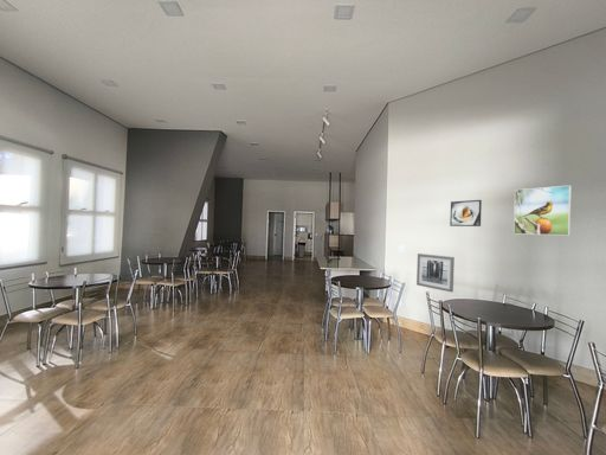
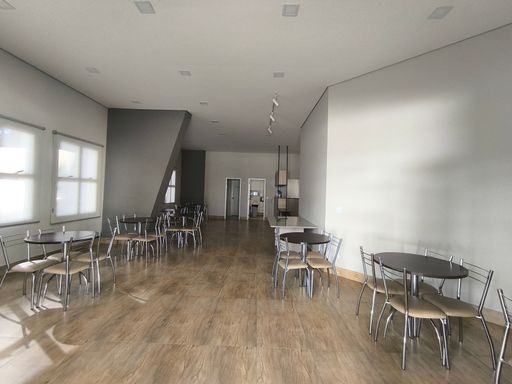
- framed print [512,185,573,237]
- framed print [449,199,483,228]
- wall art [415,252,456,294]
